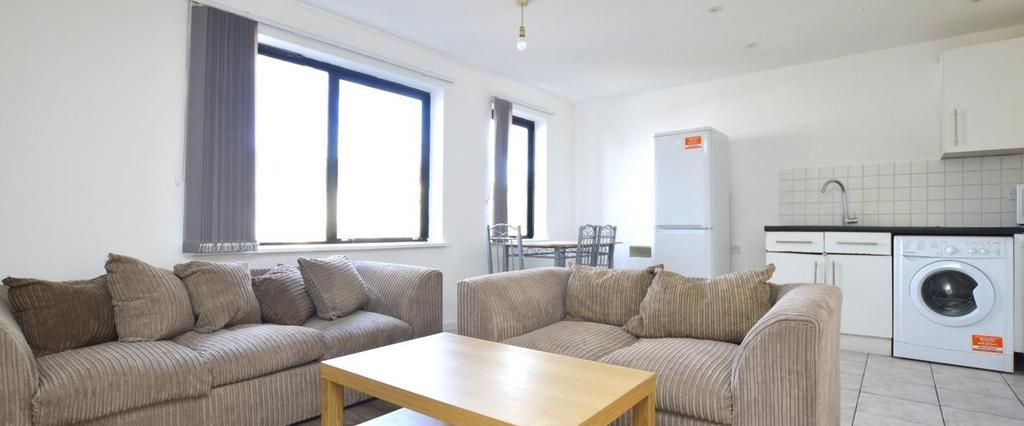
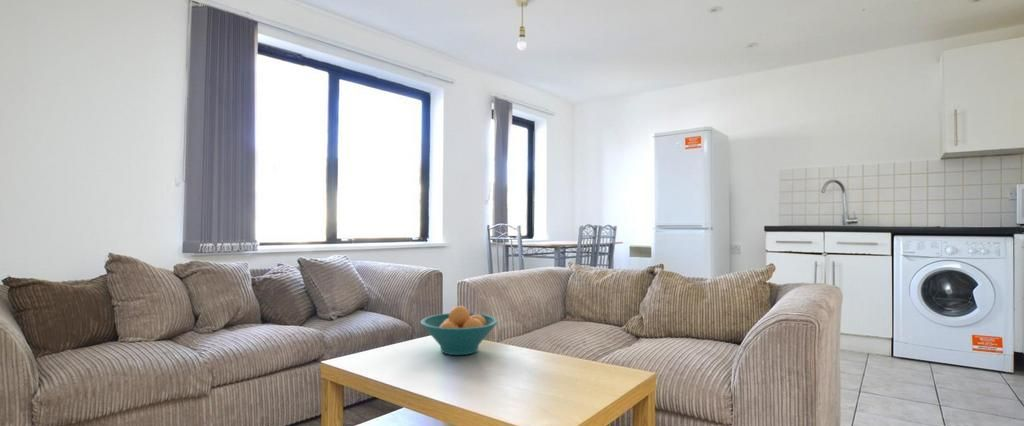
+ fruit bowl [420,305,499,356]
